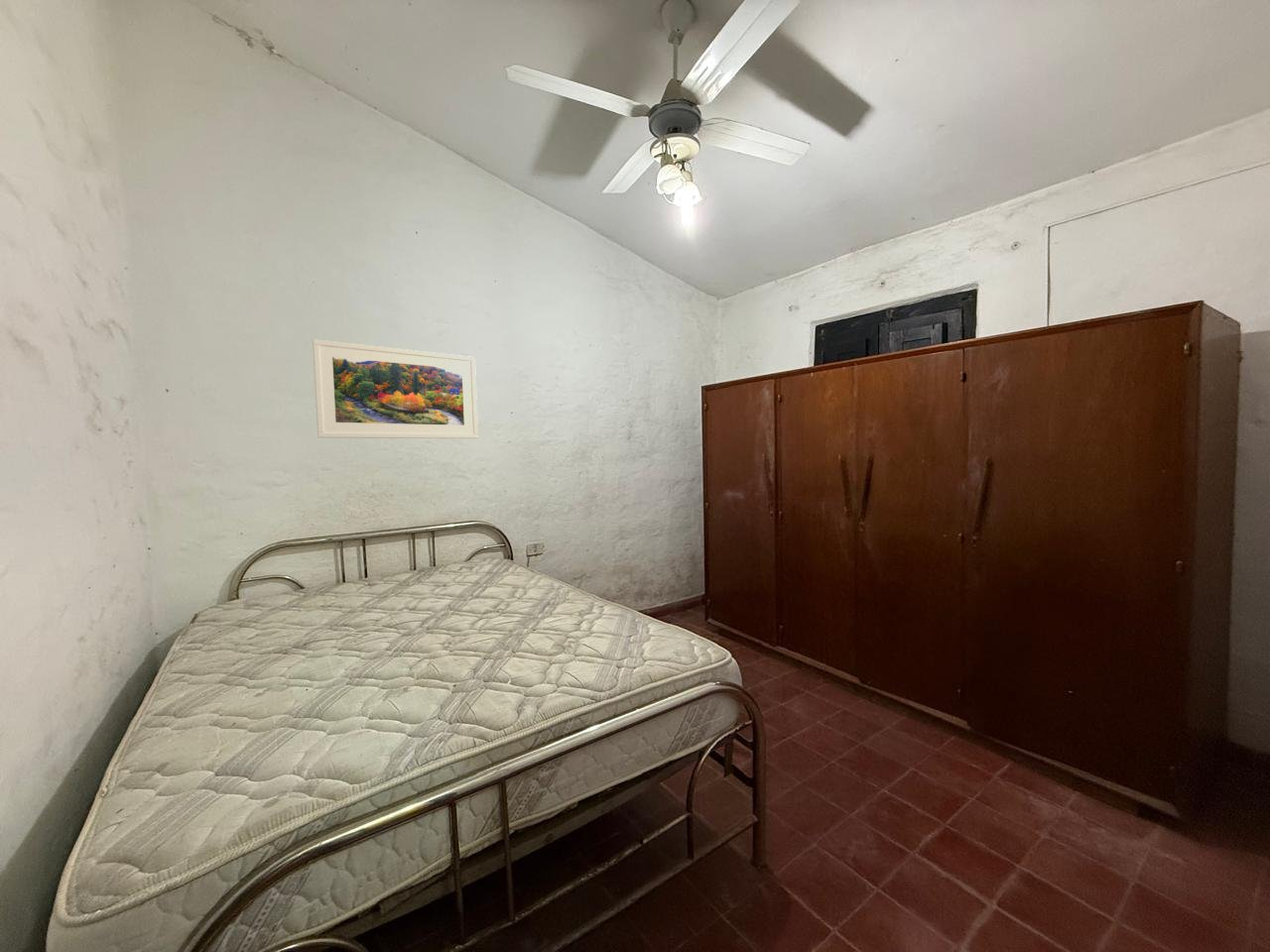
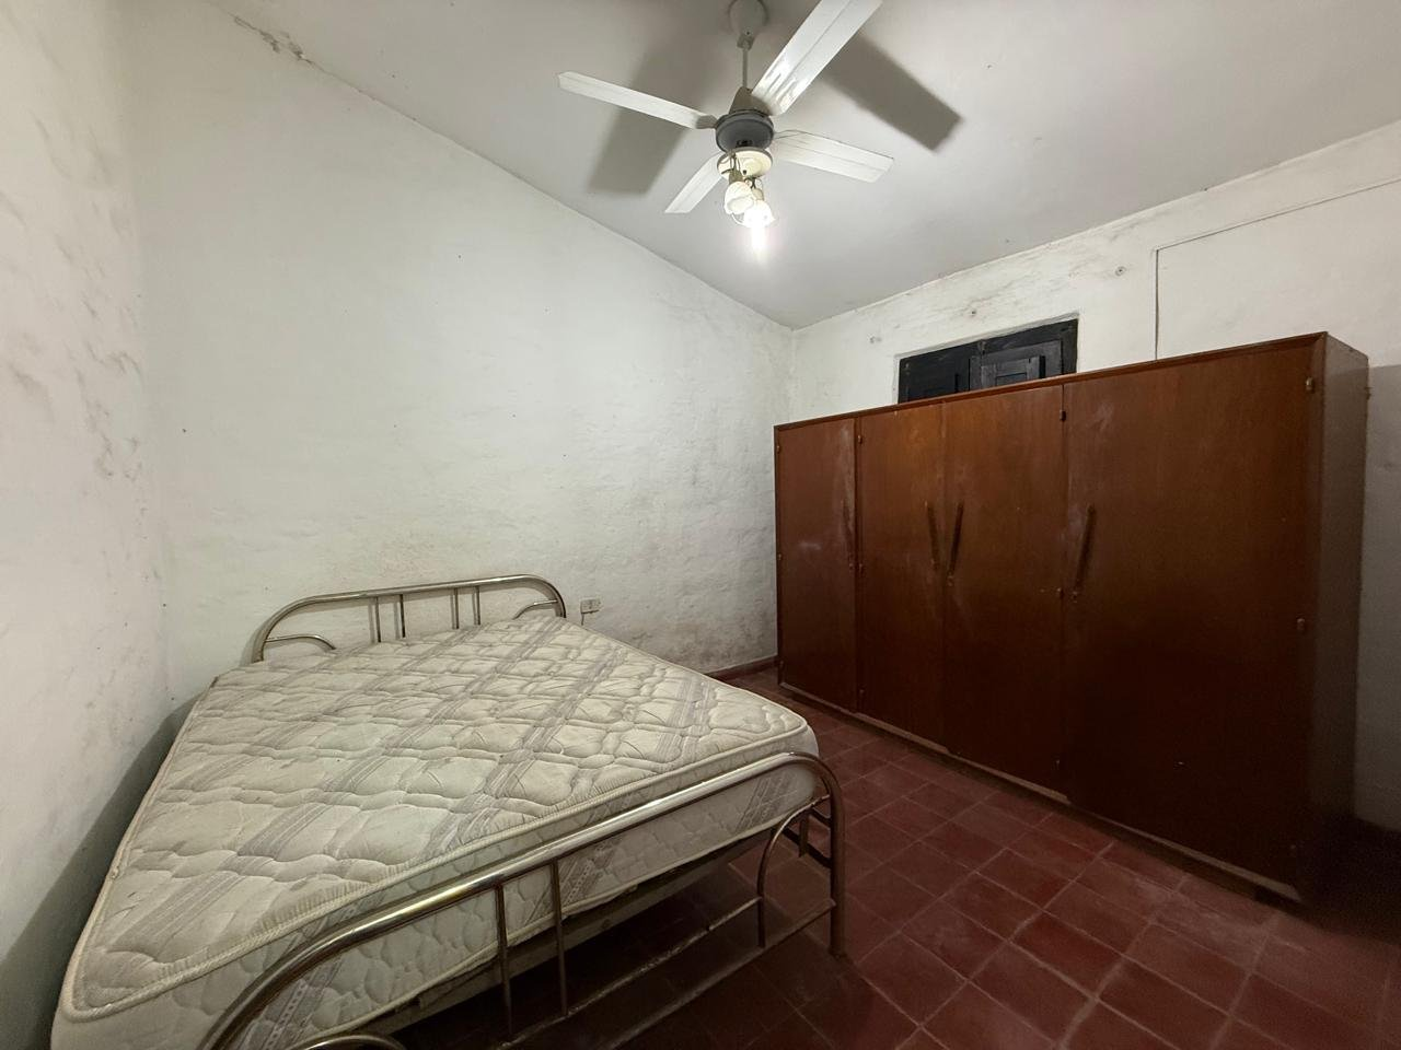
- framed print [312,338,479,439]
